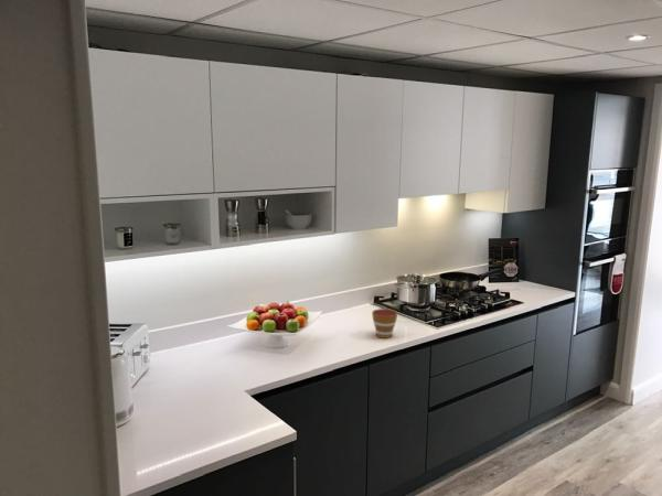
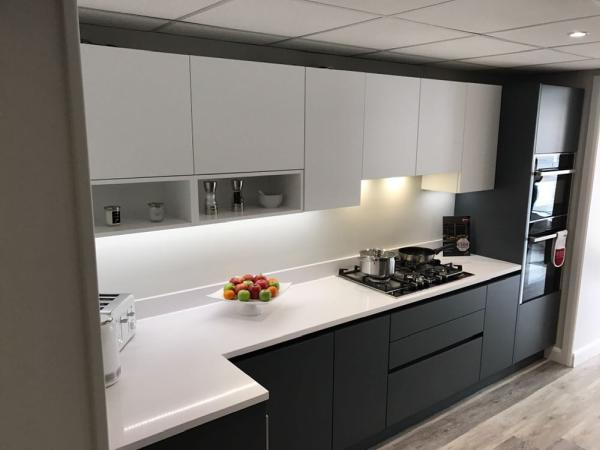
- cup [371,308,398,339]
